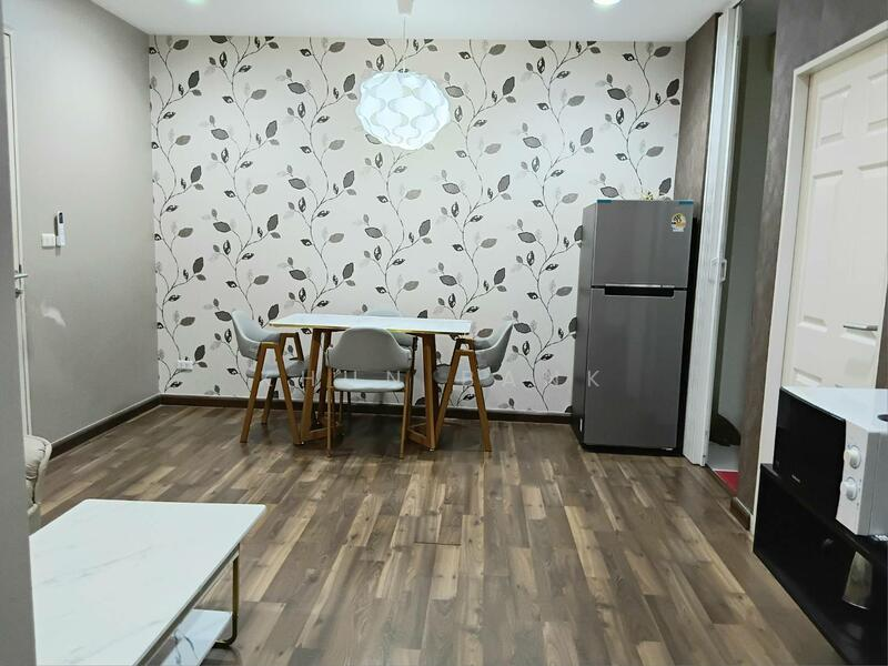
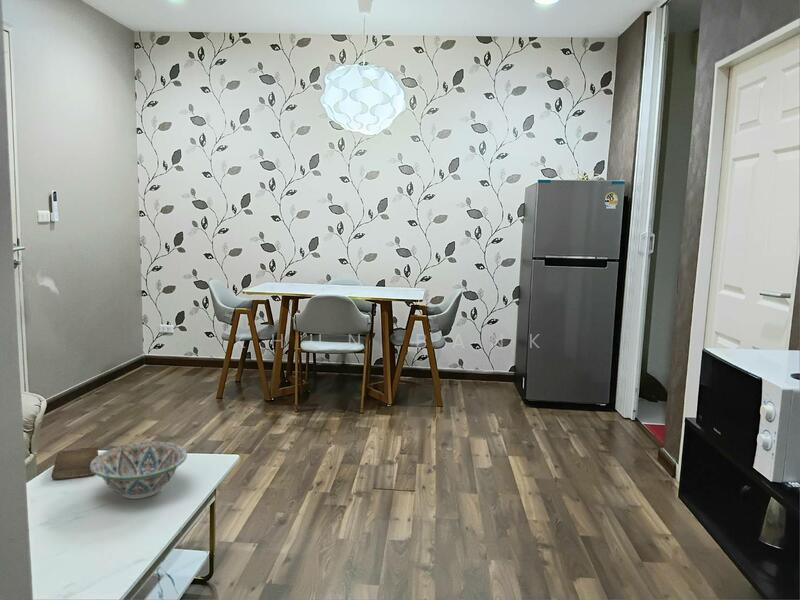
+ decorative bowl [90,441,188,500]
+ book [51,446,99,480]
